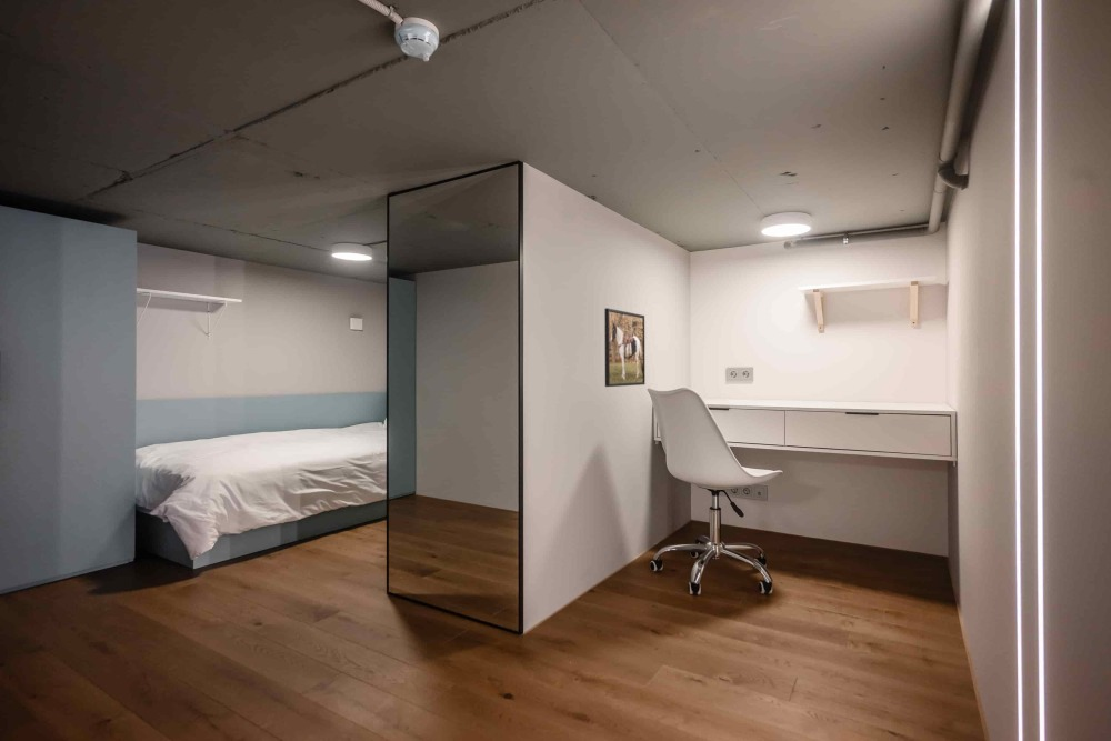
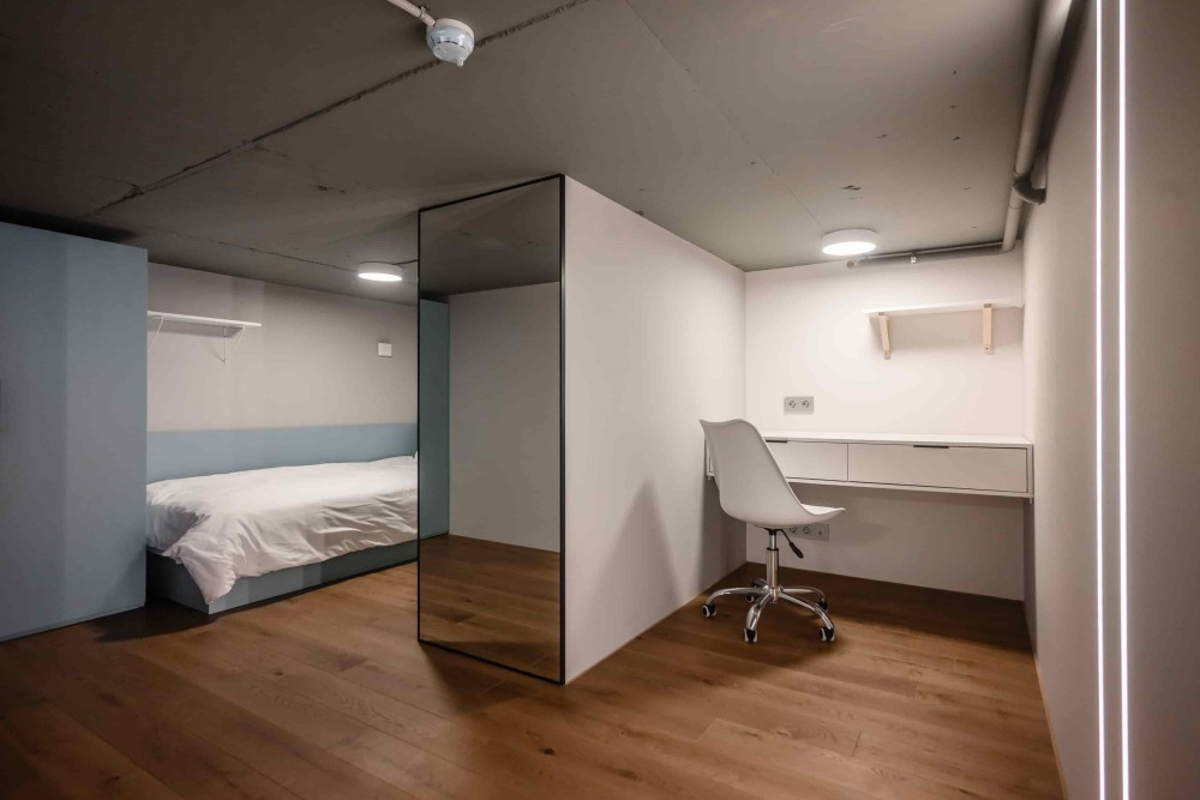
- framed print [603,307,647,388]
